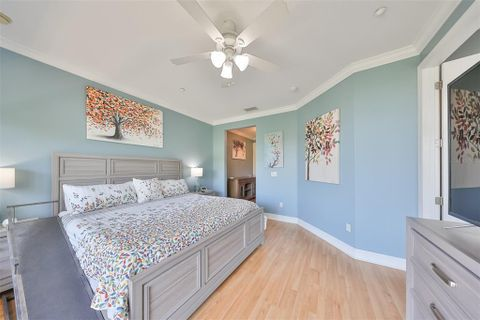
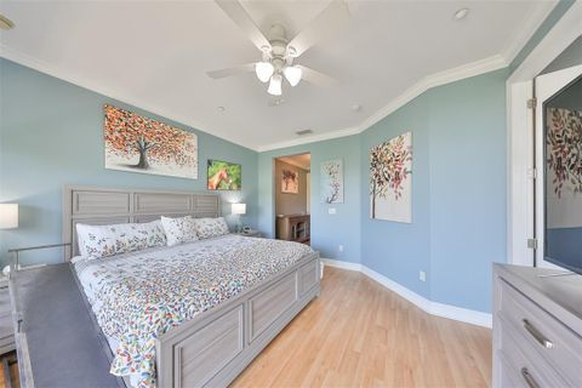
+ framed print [206,158,242,192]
